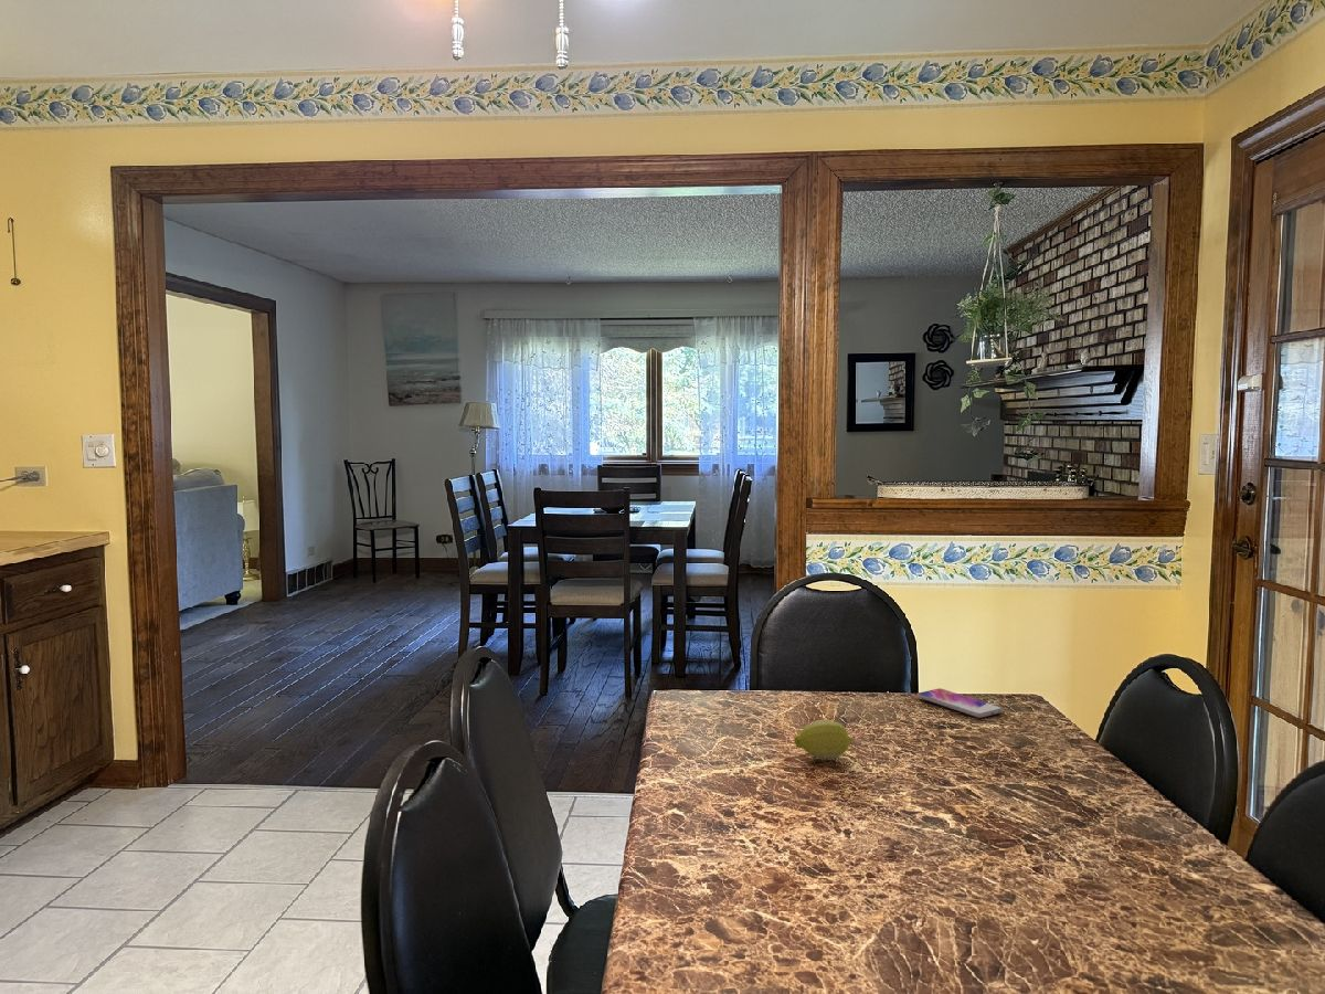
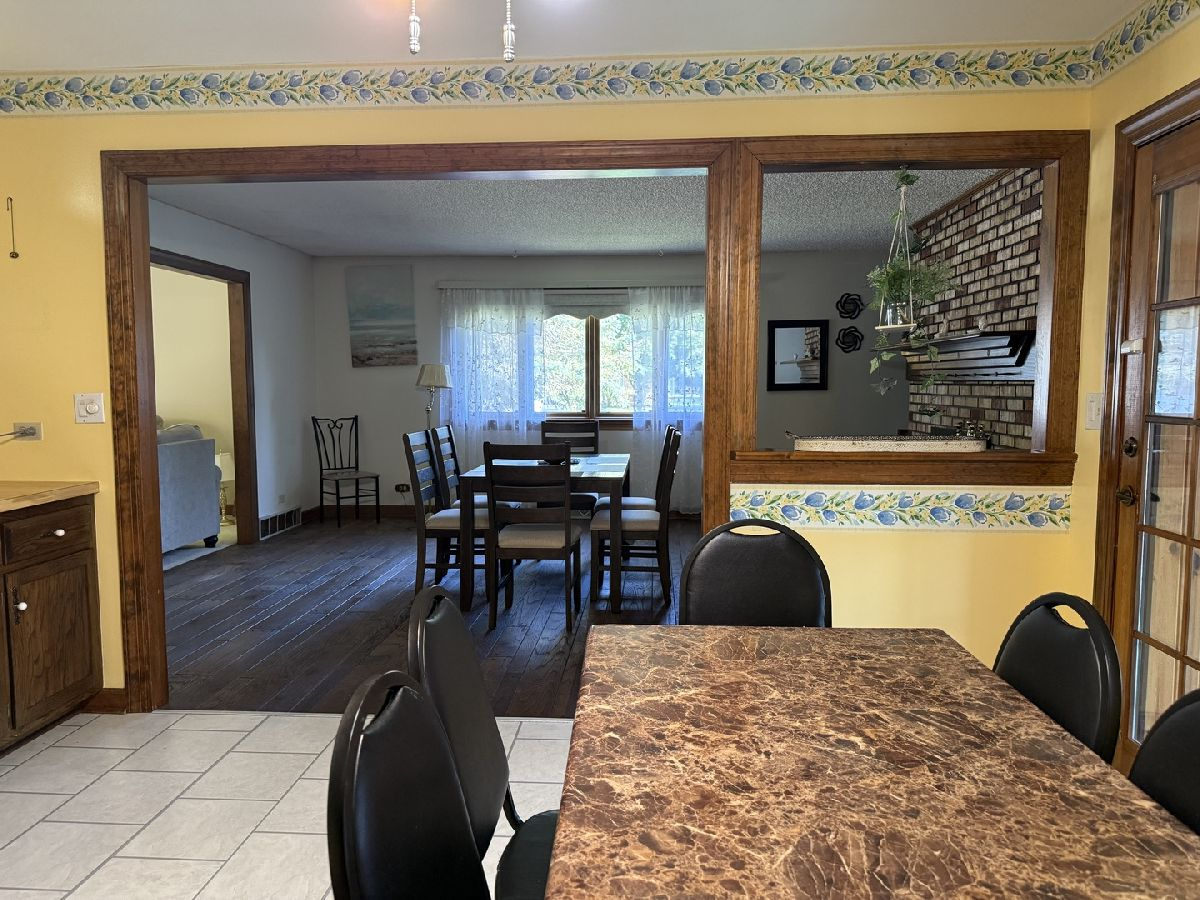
- smartphone [916,687,1004,719]
- fruit [793,719,854,760]
